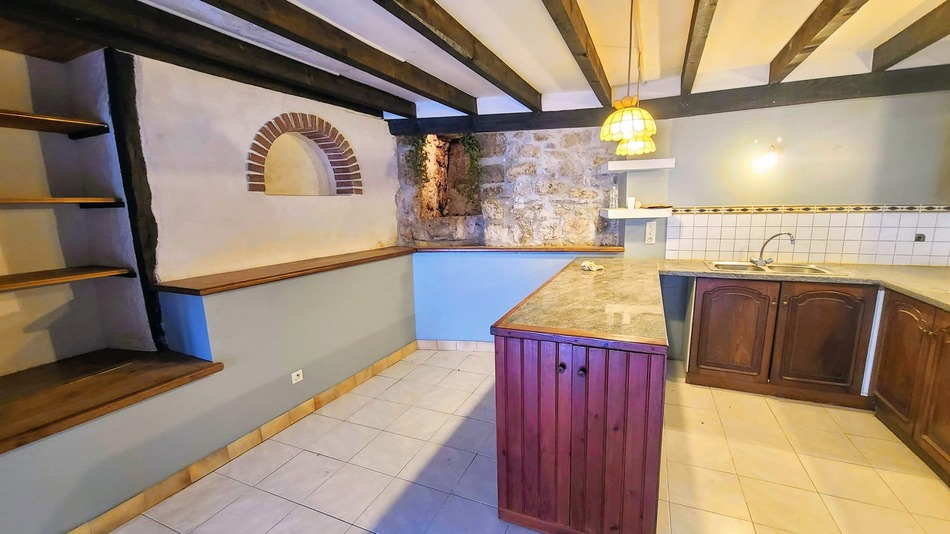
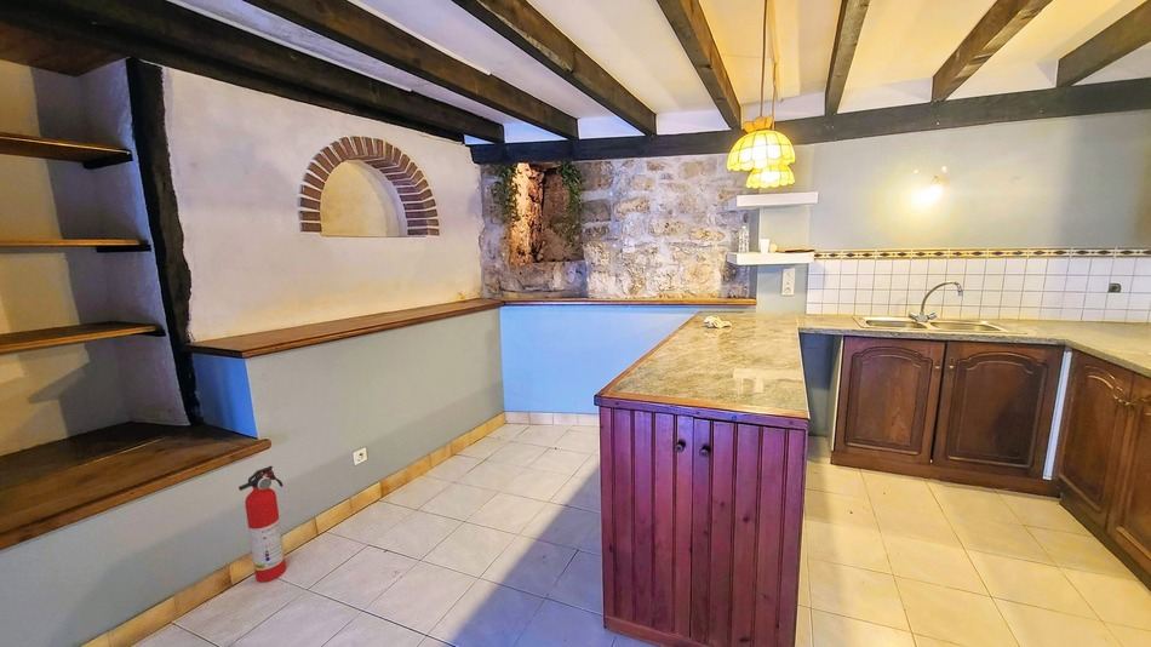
+ fire extinguisher [237,465,287,583]
